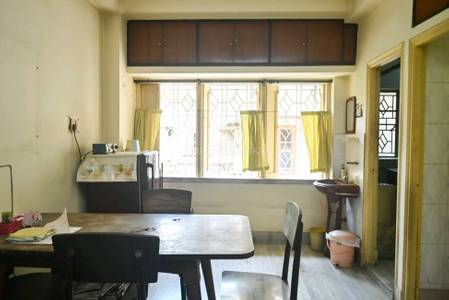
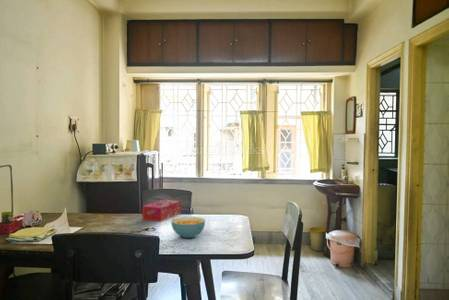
+ tissue box [141,198,182,223]
+ cereal bowl [170,216,206,239]
